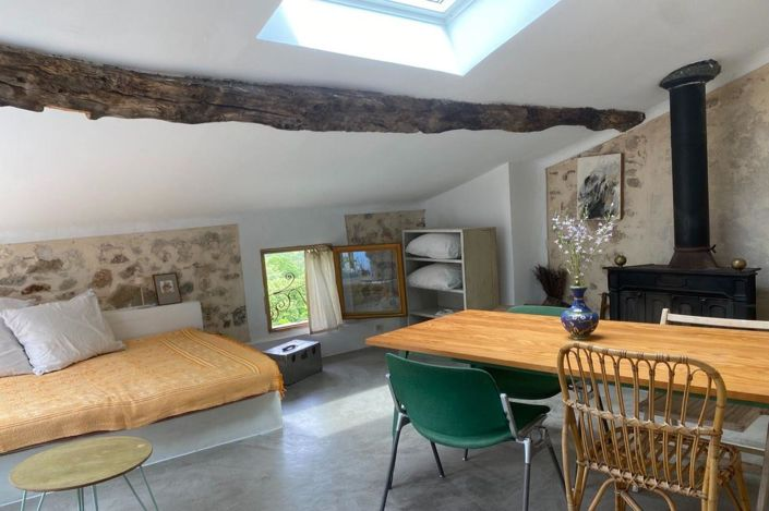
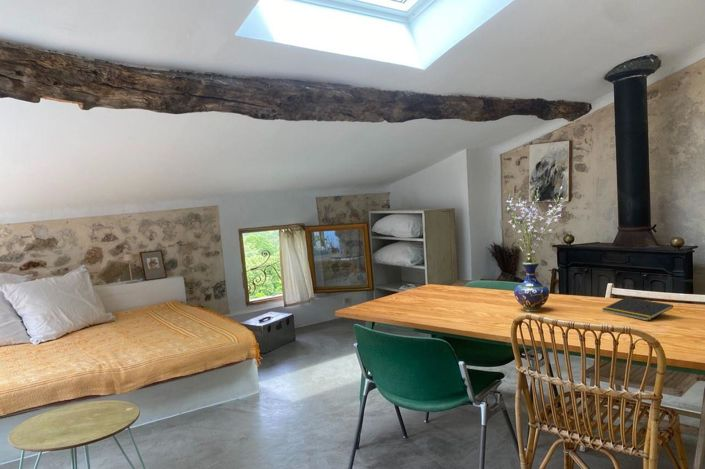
+ notepad [602,296,674,322]
